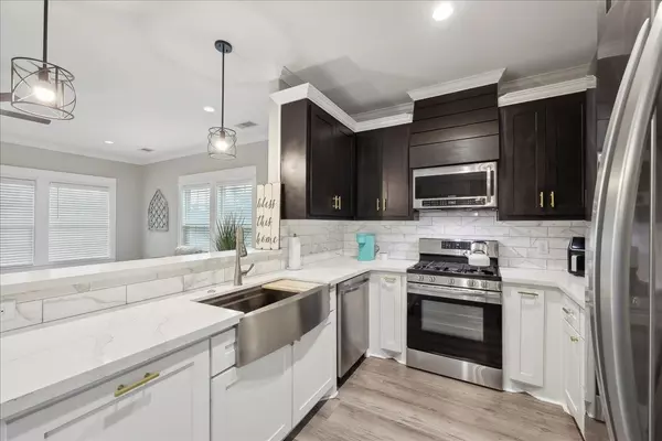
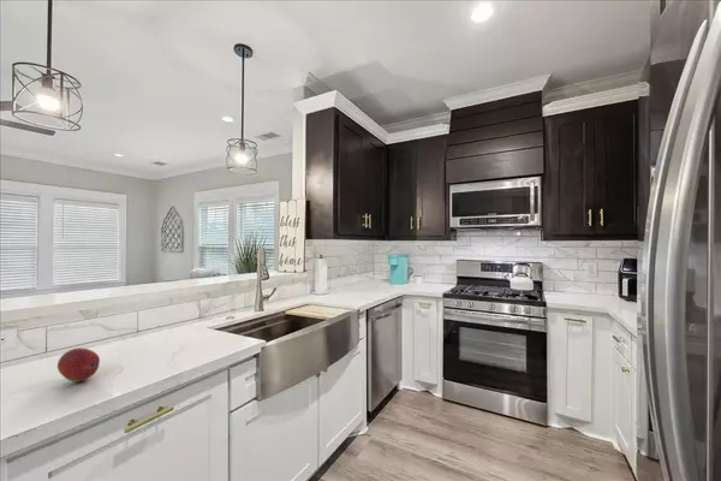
+ fruit [56,346,101,384]
